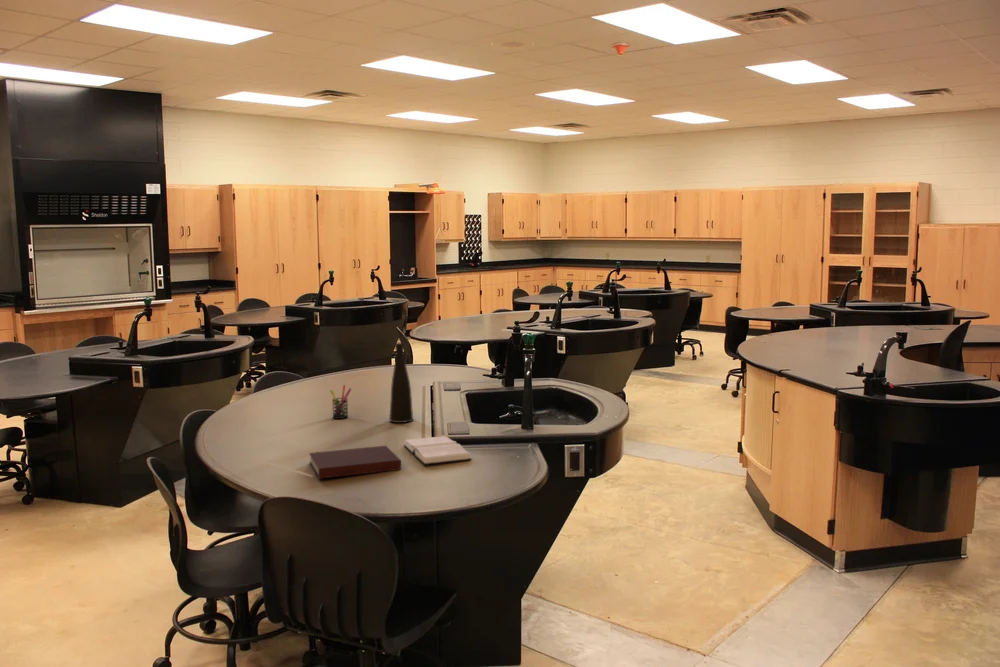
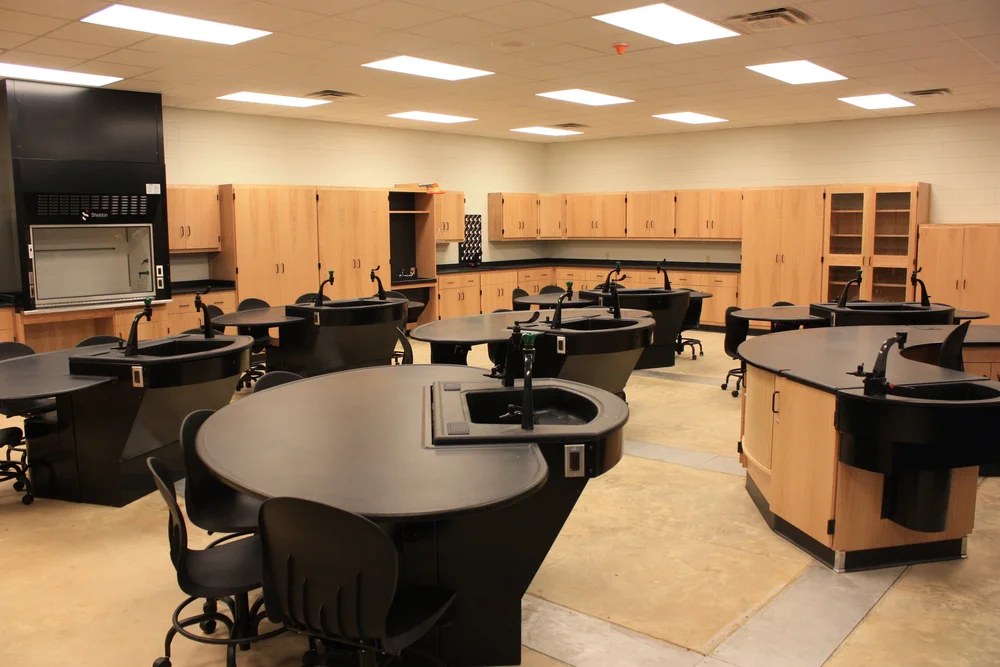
- pen holder [329,384,352,420]
- notebook [308,445,402,480]
- vase [389,341,414,424]
- hardback book [403,435,473,466]
